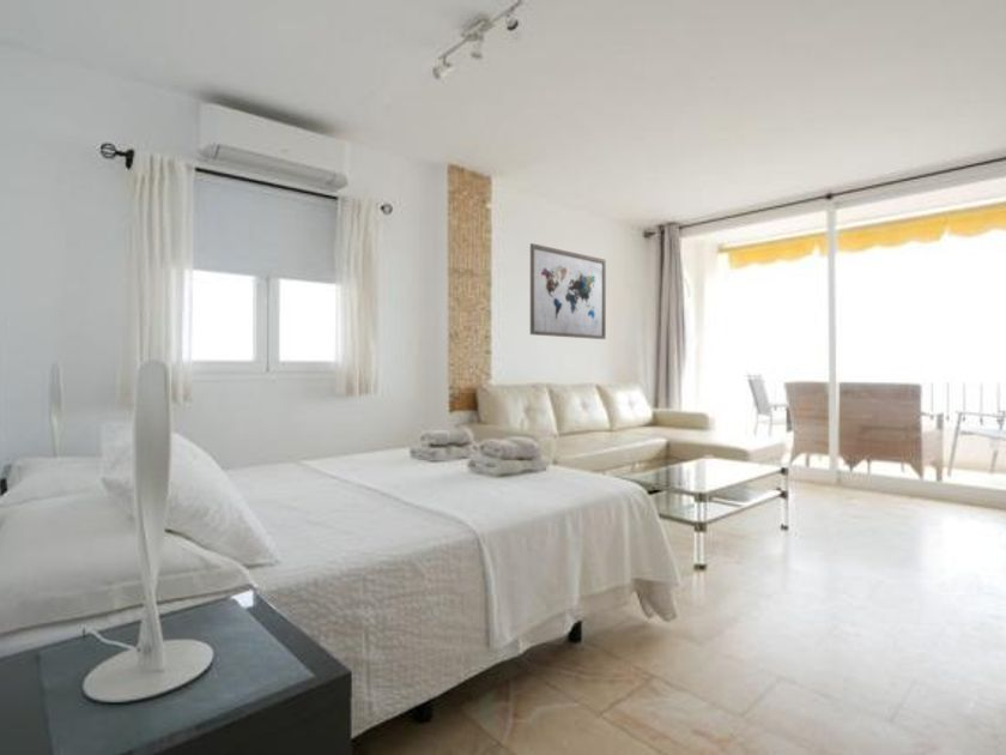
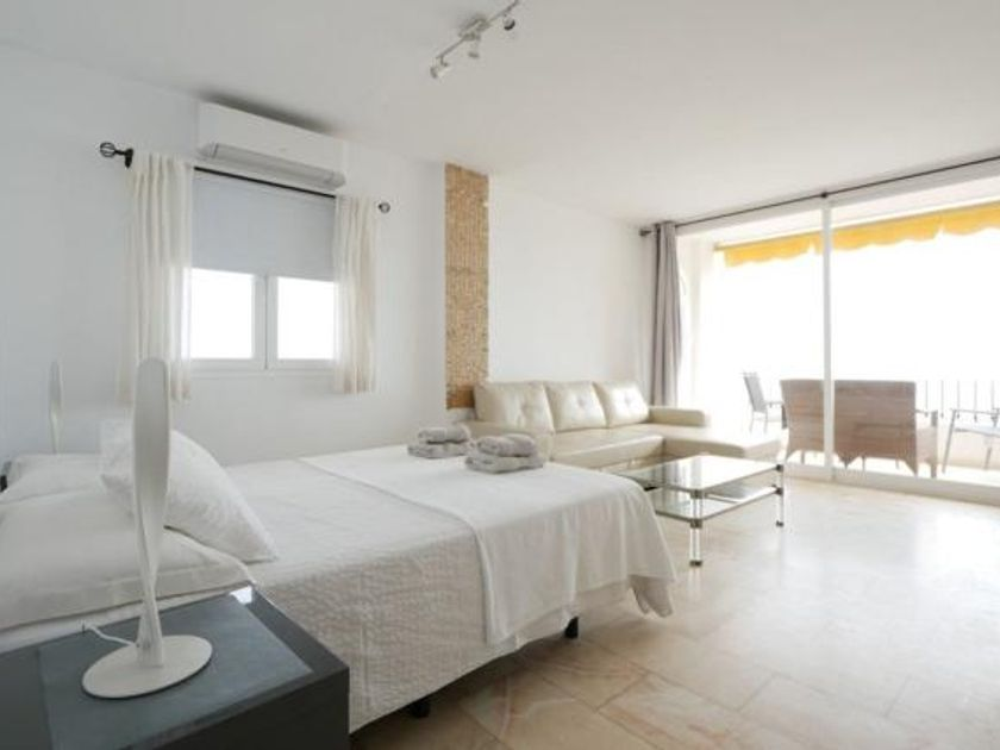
- wall art [529,242,607,340]
